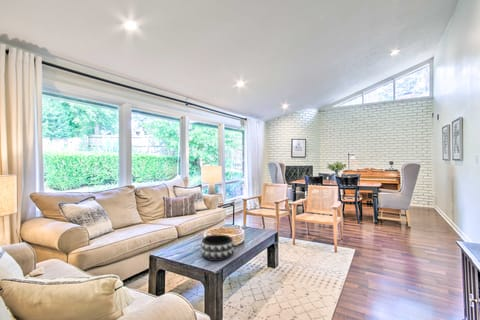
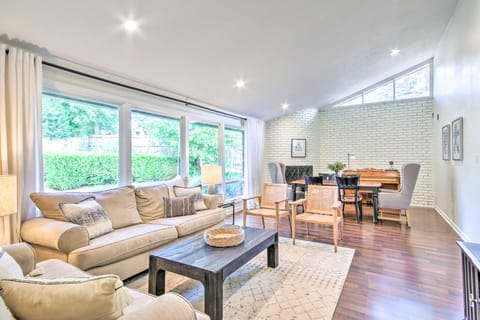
- decorative bowl [199,234,236,262]
